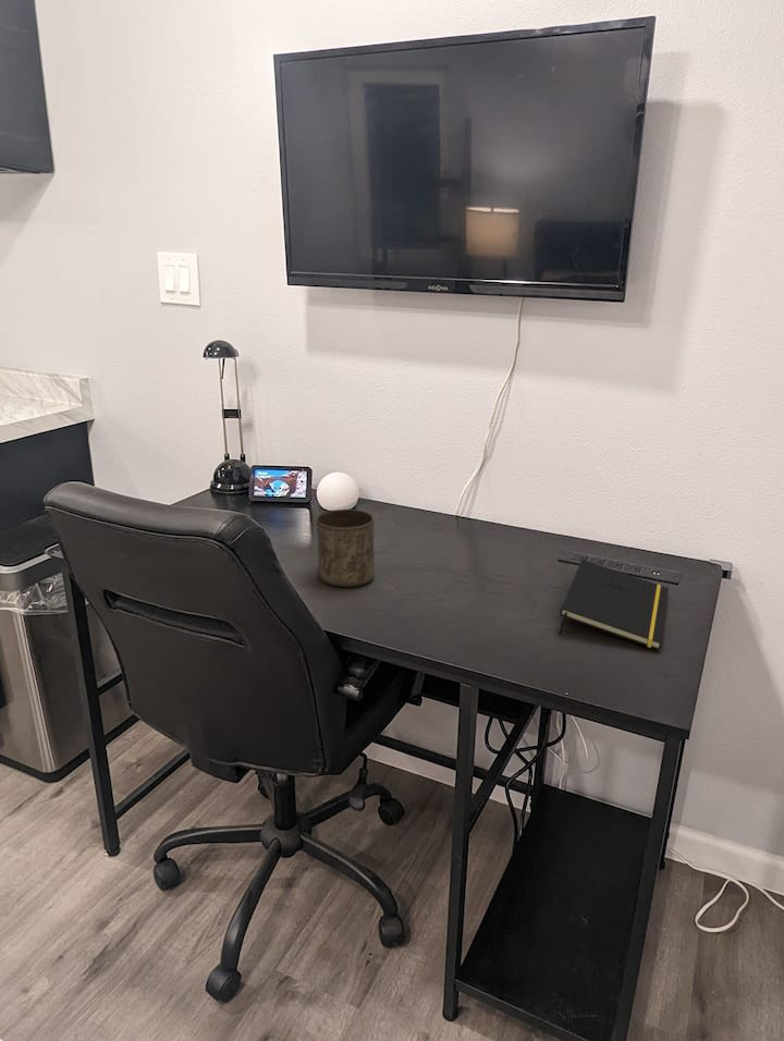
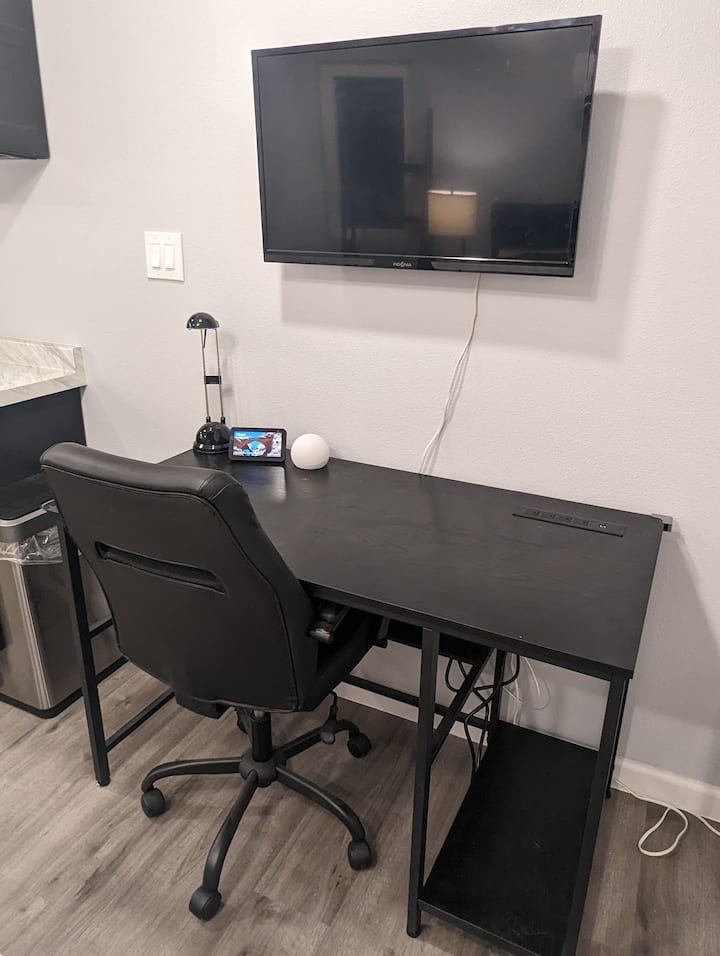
- cup [315,509,376,588]
- notepad [558,559,670,651]
